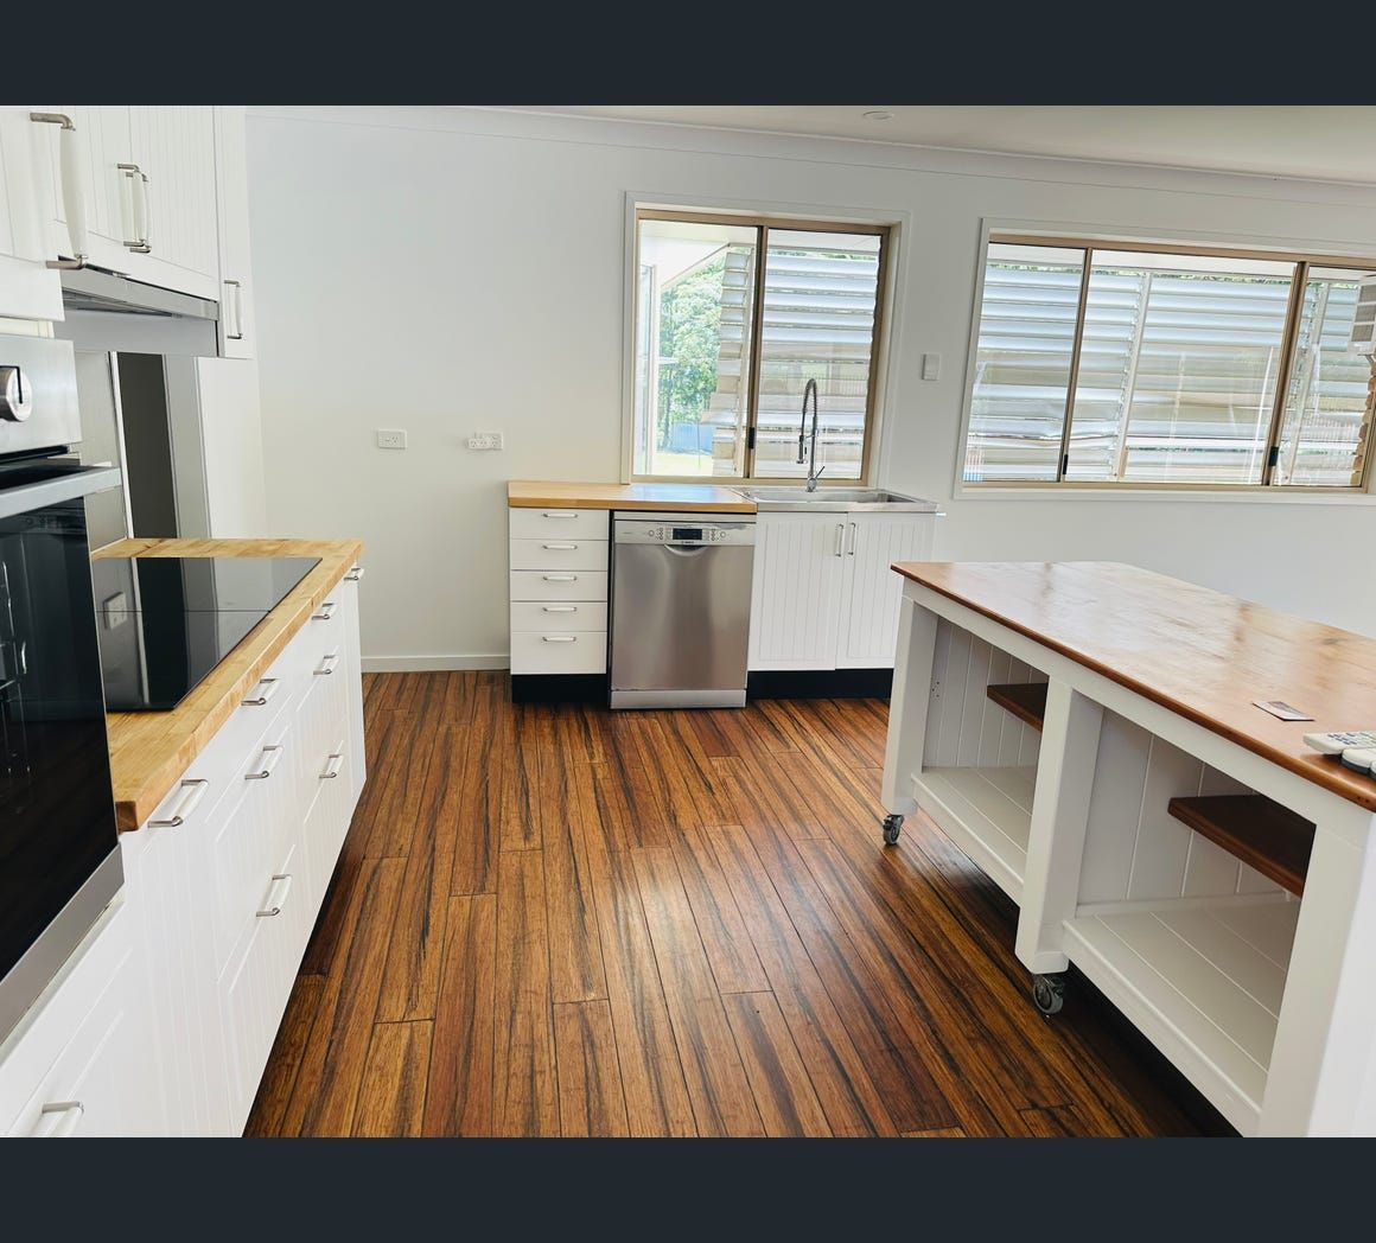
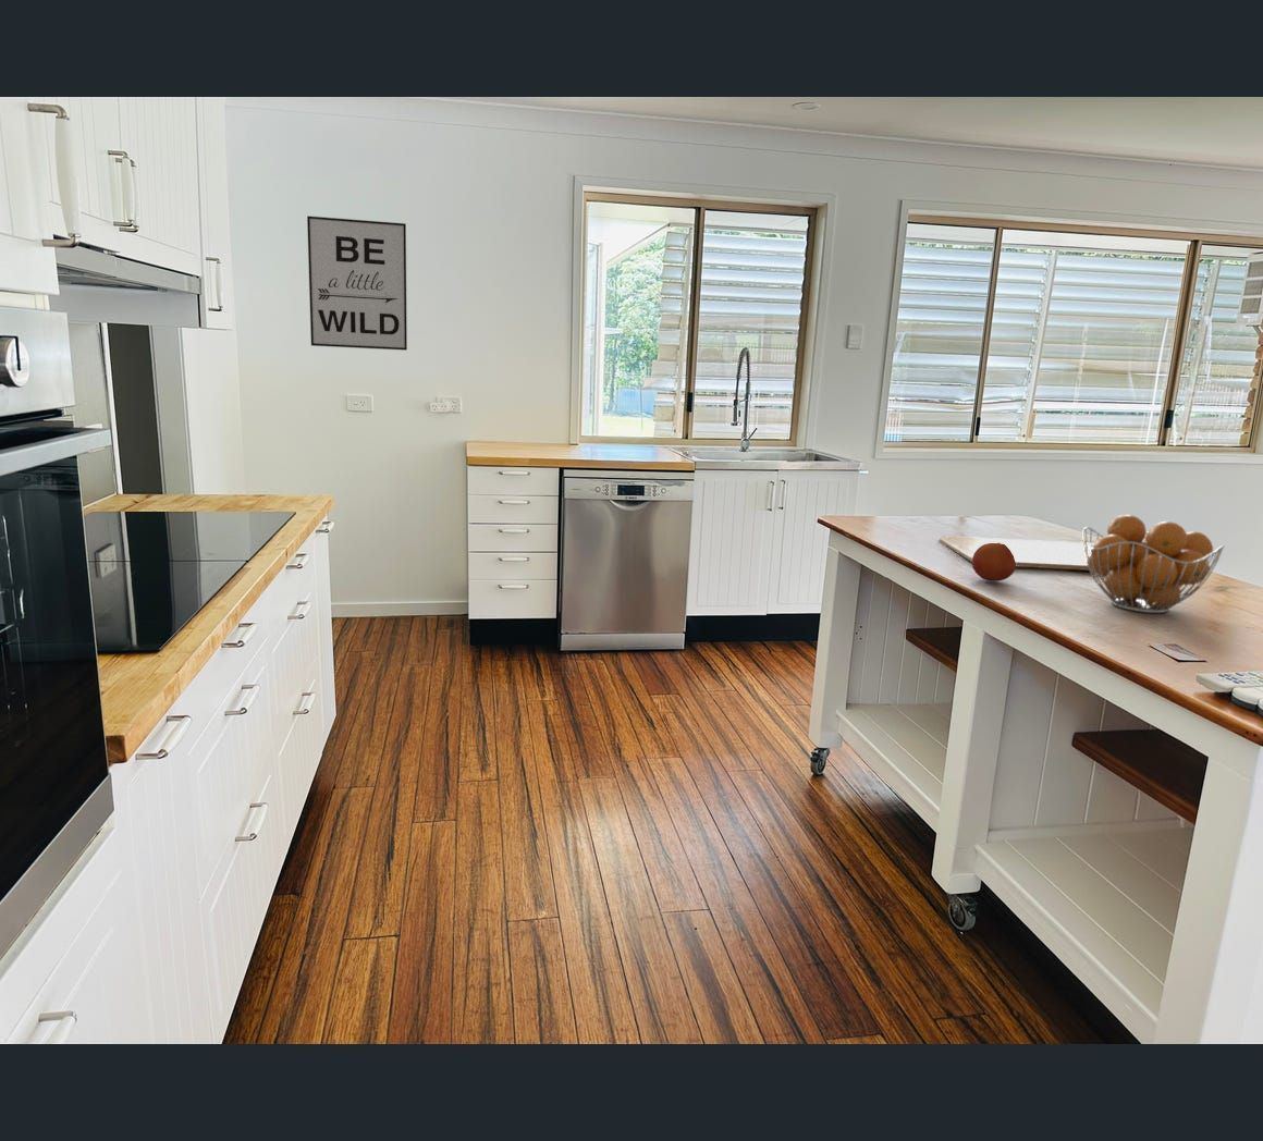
+ wall art [306,215,408,352]
+ chopping board [938,535,1095,571]
+ fruit [971,542,1017,582]
+ fruit basket [1081,514,1224,614]
